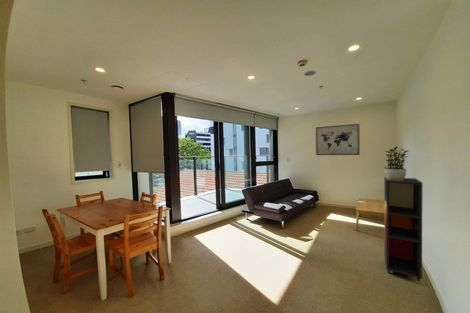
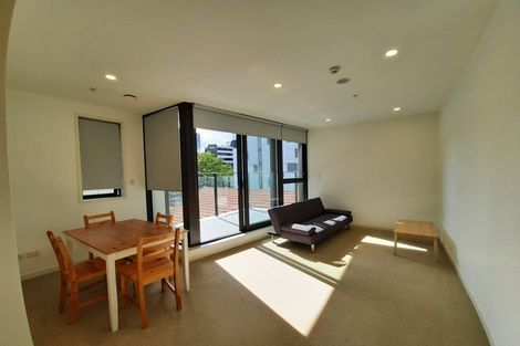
- potted plant [383,146,409,180]
- wall art [315,123,361,156]
- shelving unit [383,176,423,282]
